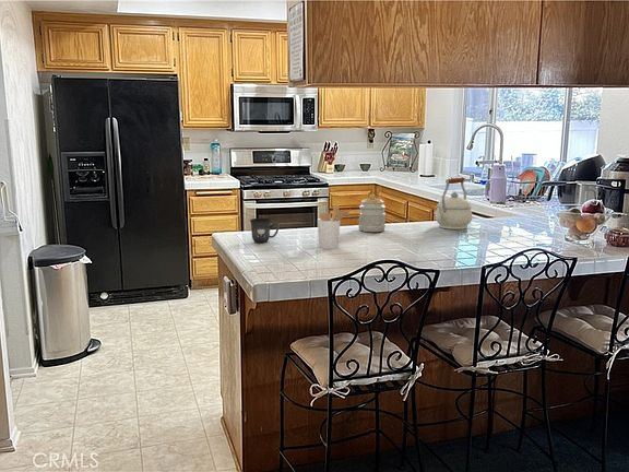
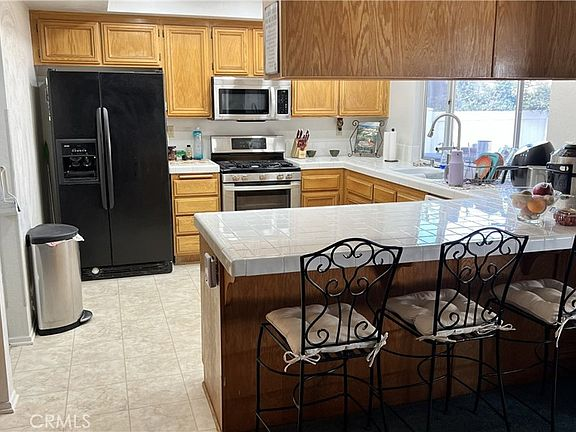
- kettle [435,177,473,231]
- jar [358,193,387,233]
- utensil holder [317,203,353,250]
- mug [249,217,280,244]
